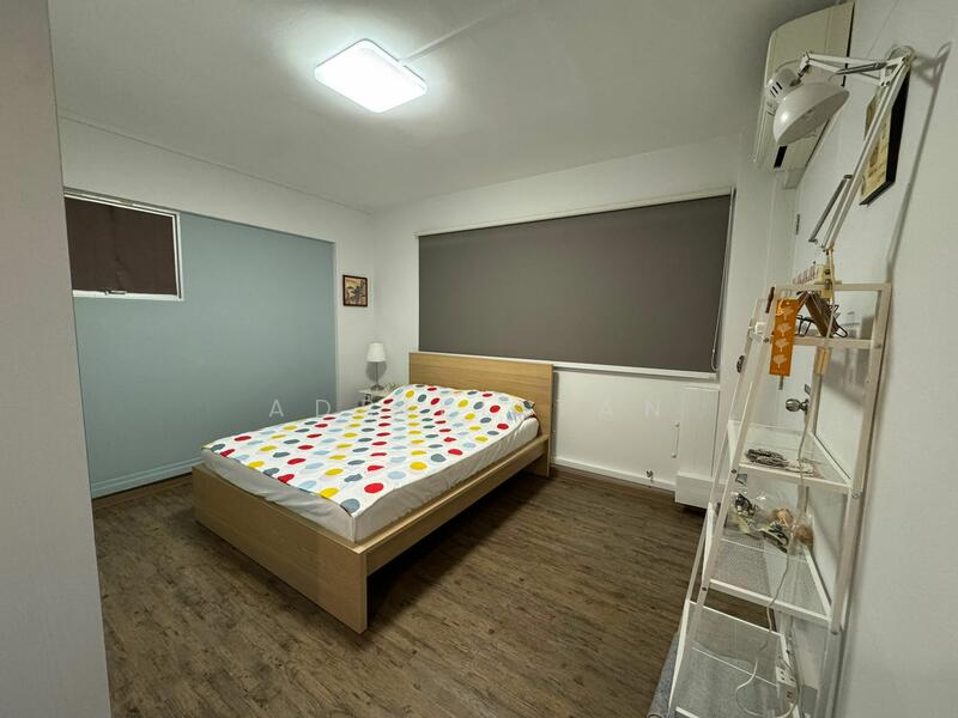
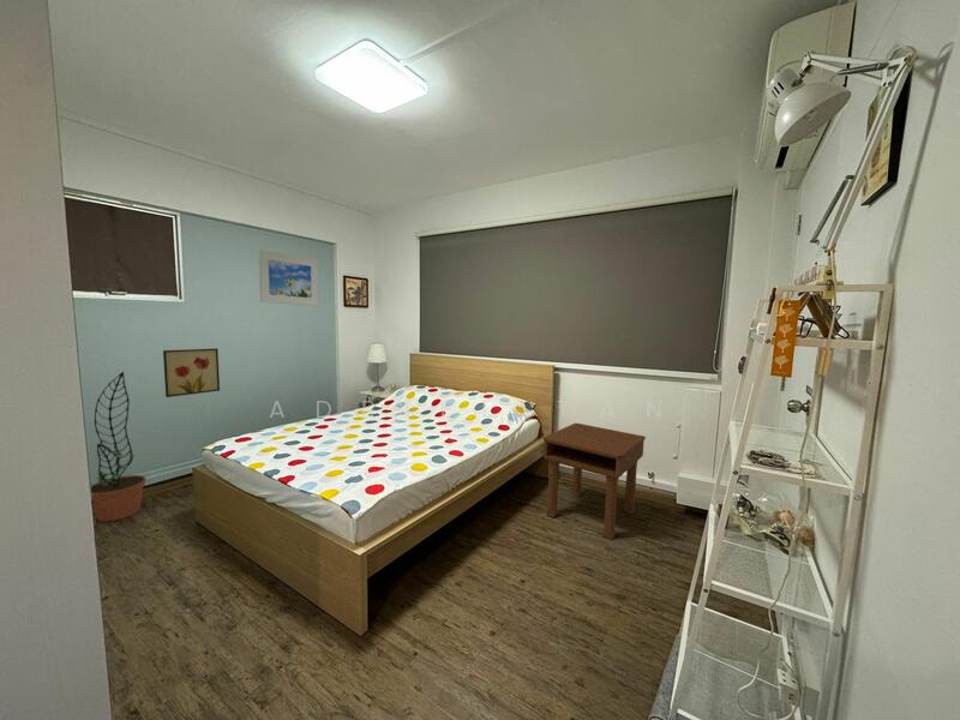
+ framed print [257,248,320,307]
+ wall art [162,348,221,398]
+ nightstand [542,422,647,540]
+ decorative plant [90,371,146,523]
